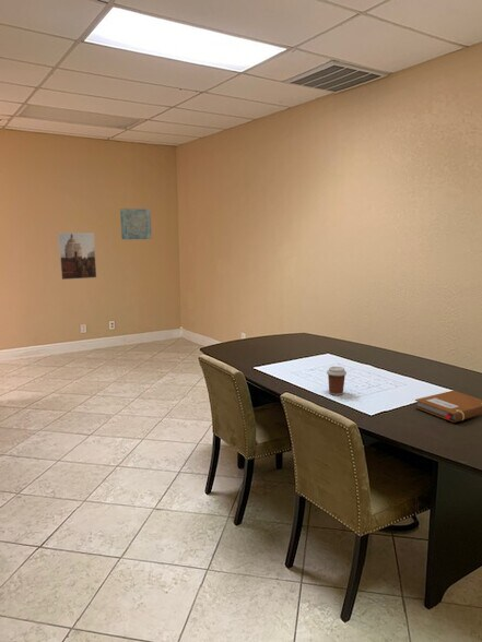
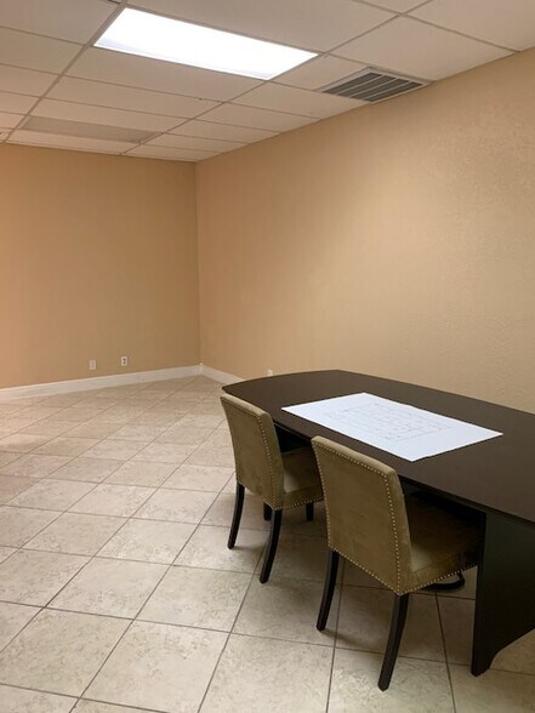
- coffee cup [326,366,348,396]
- wall art [119,207,153,240]
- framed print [57,231,97,281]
- notebook [414,390,482,424]
